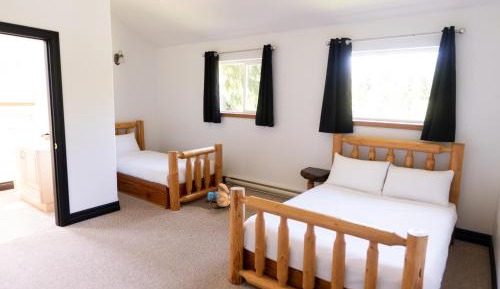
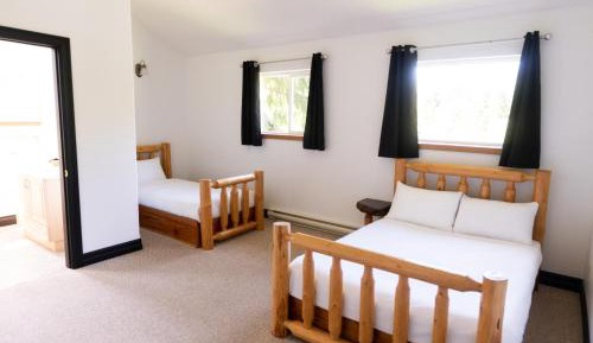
- backpack [207,179,231,208]
